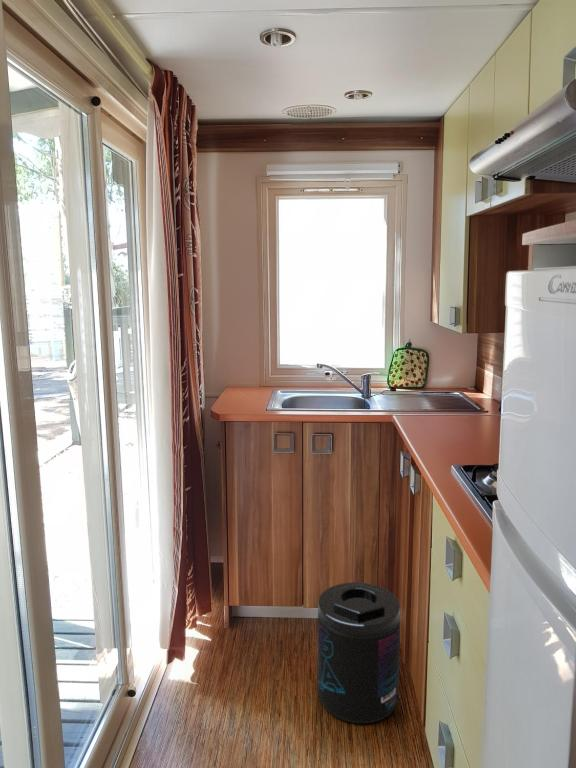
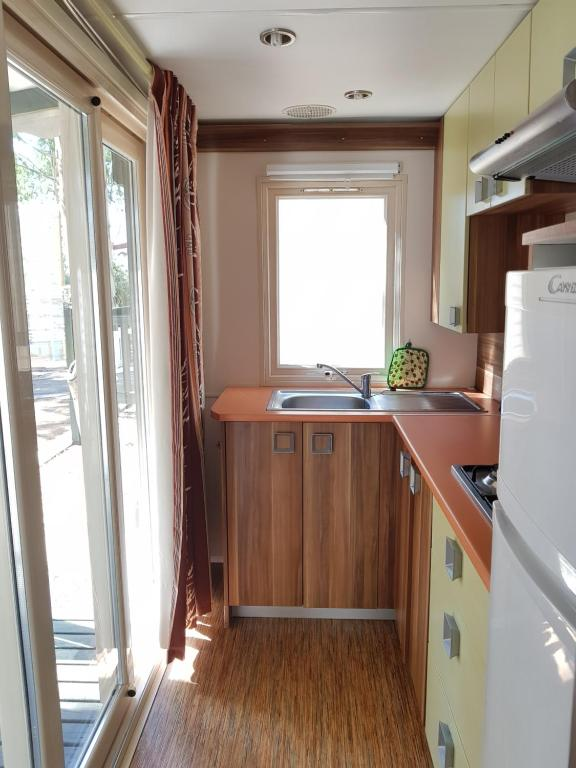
- supplement container [317,581,401,724]
